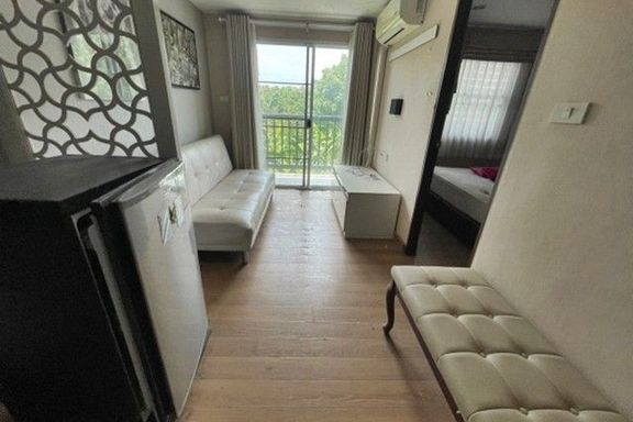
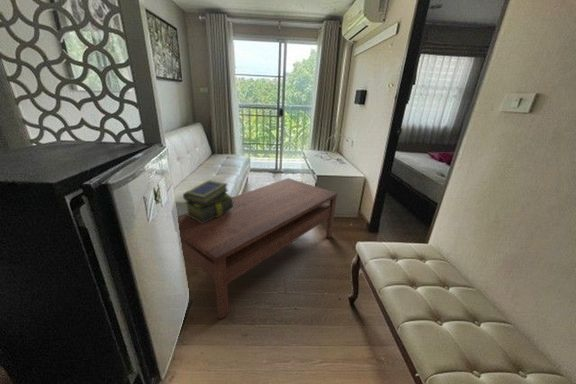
+ stack of books [182,179,234,223]
+ coffee table [177,177,338,320]
